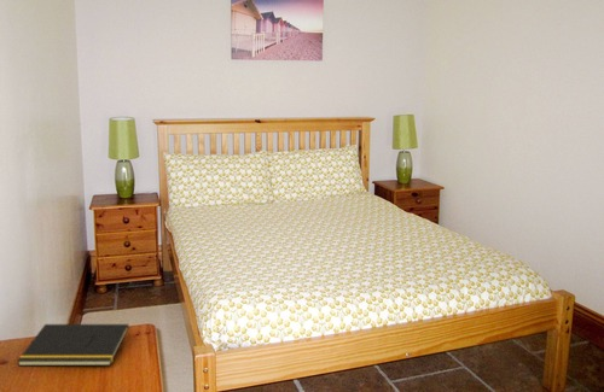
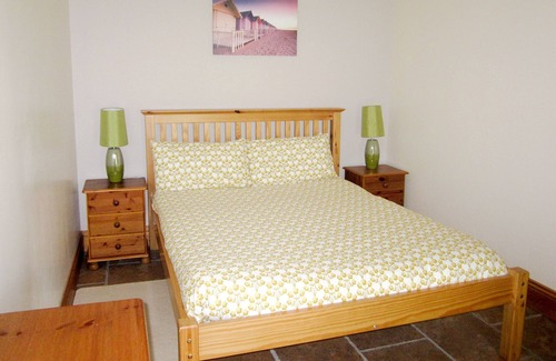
- notepad [16,323,130,367]
